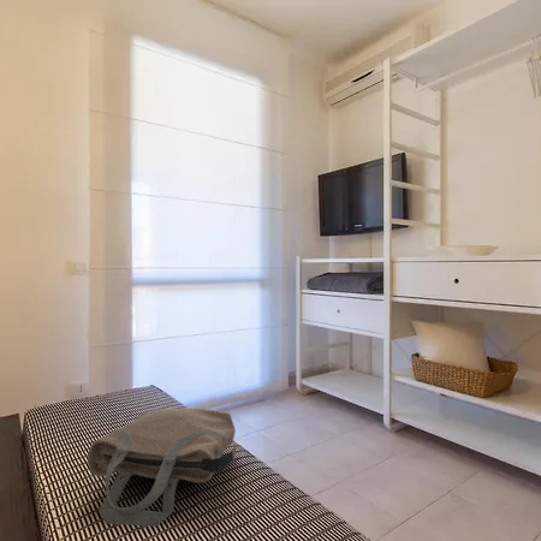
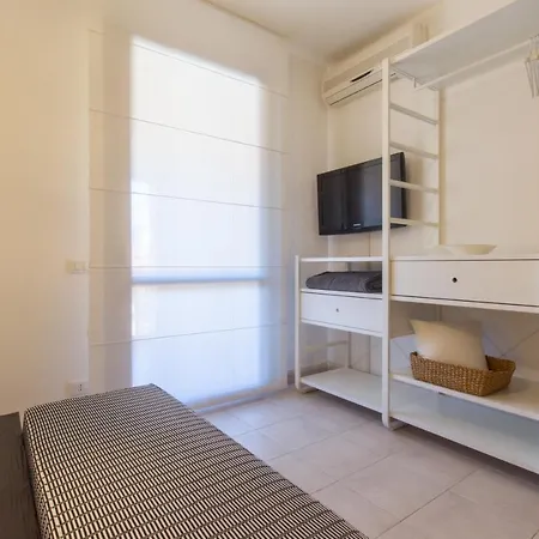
- tote bag [87,408,237,528]
